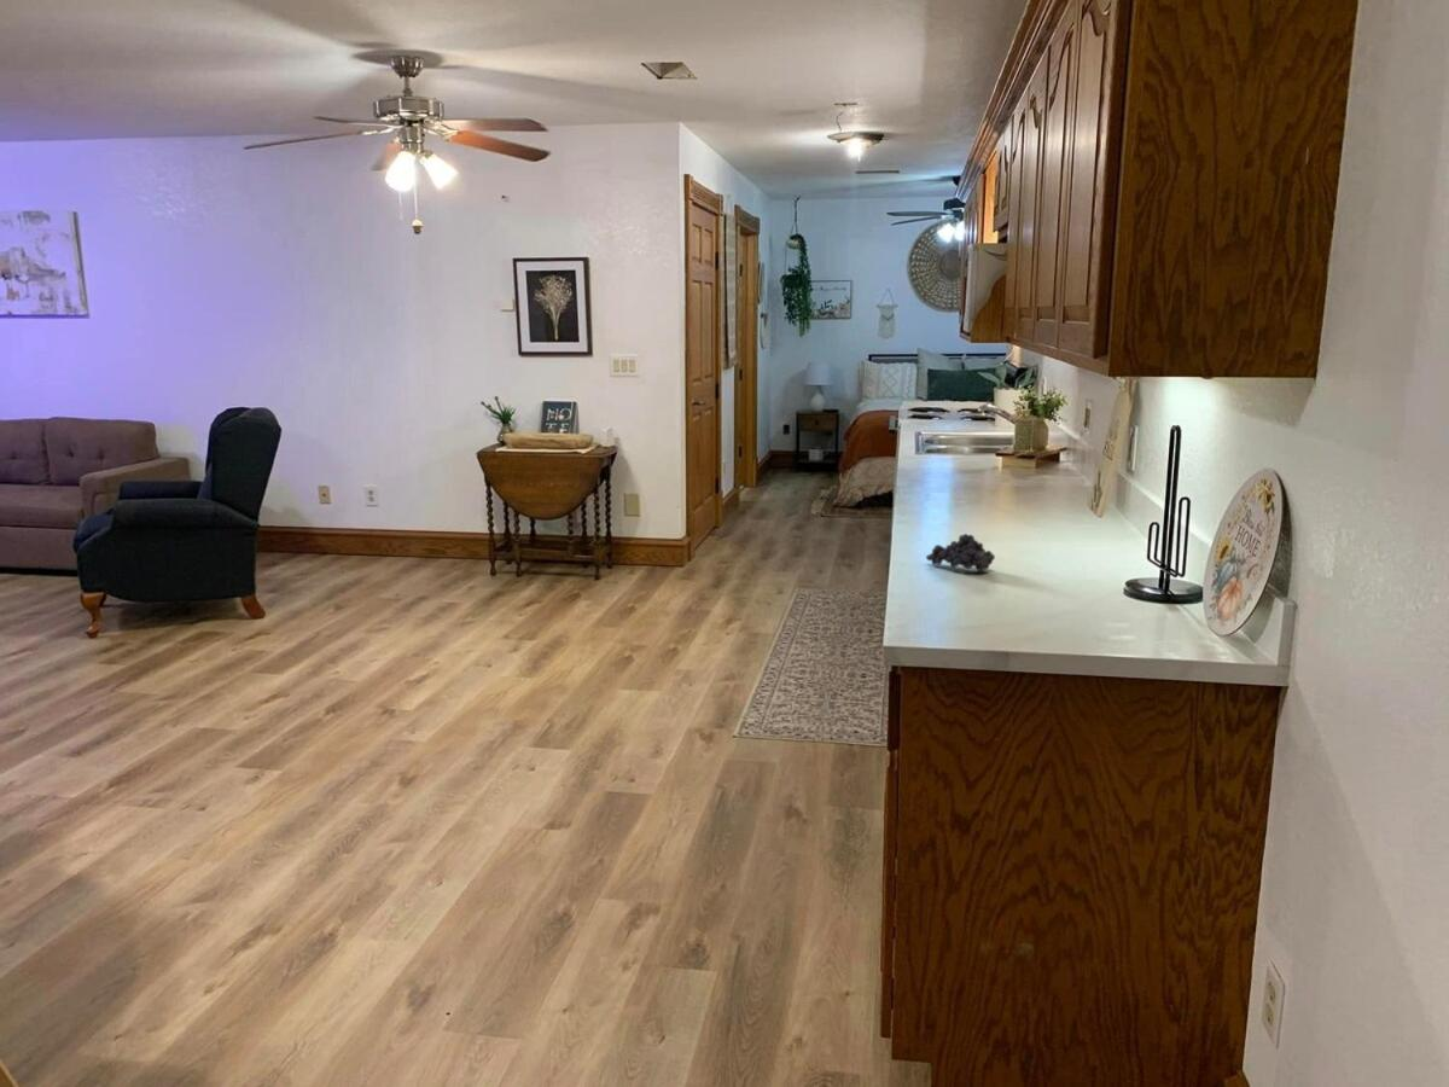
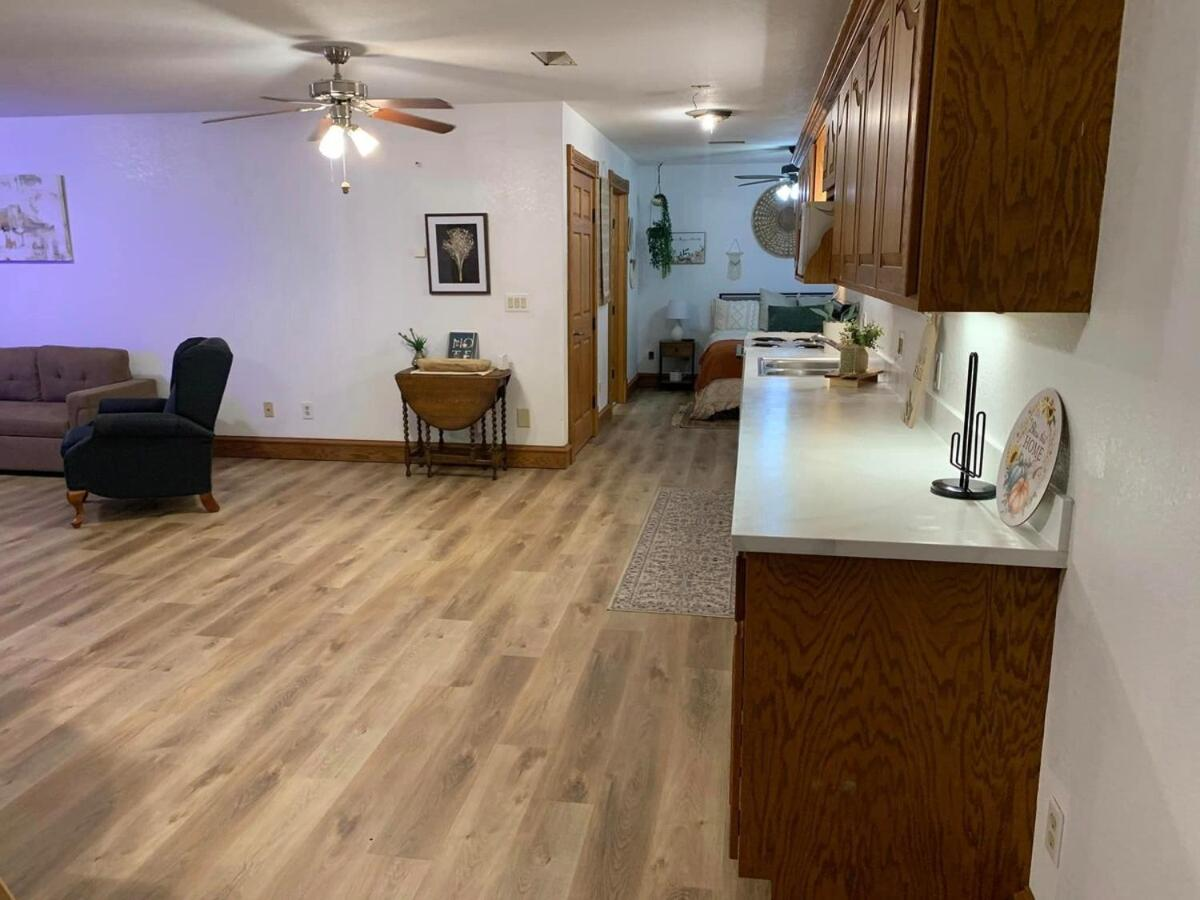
- fruit [925,533,996,572]
